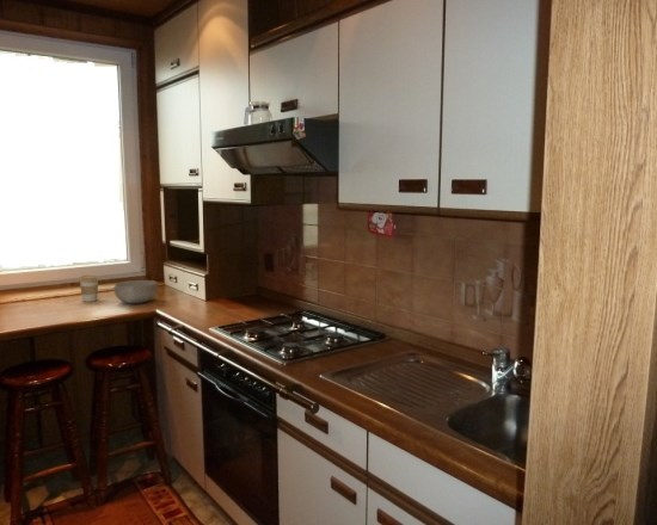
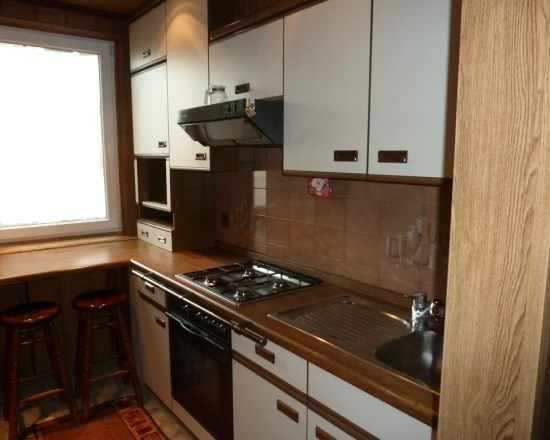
- bowl [113,279,159,304]
- coffee cup [78,274,100,303]
